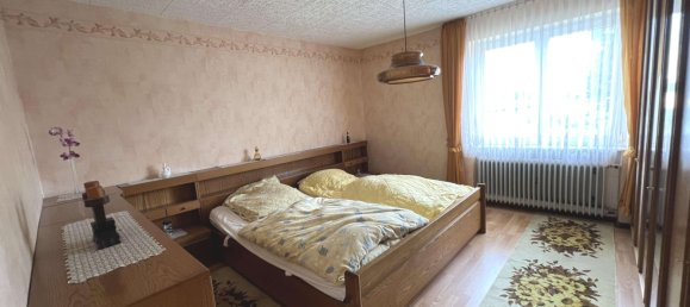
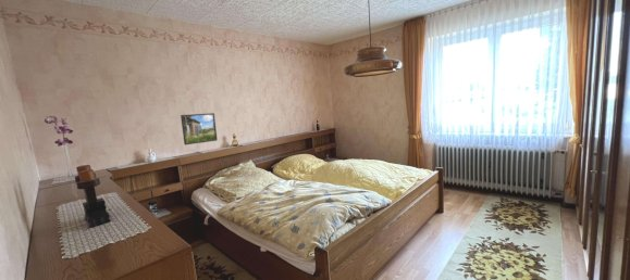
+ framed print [180,112,219,145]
